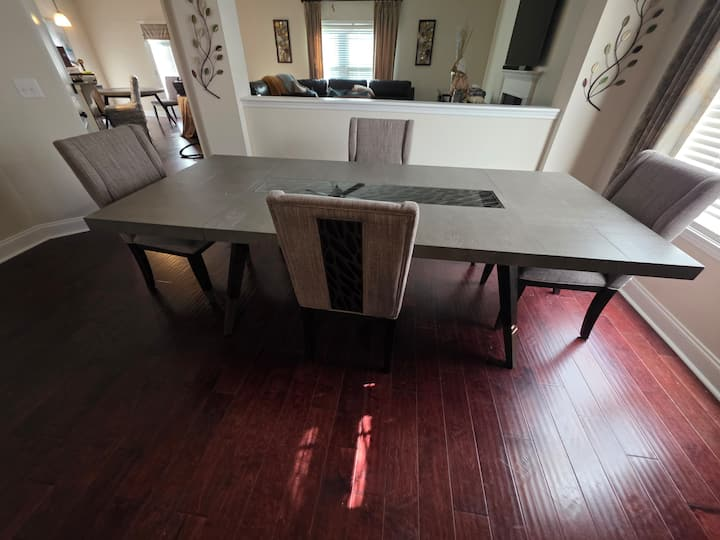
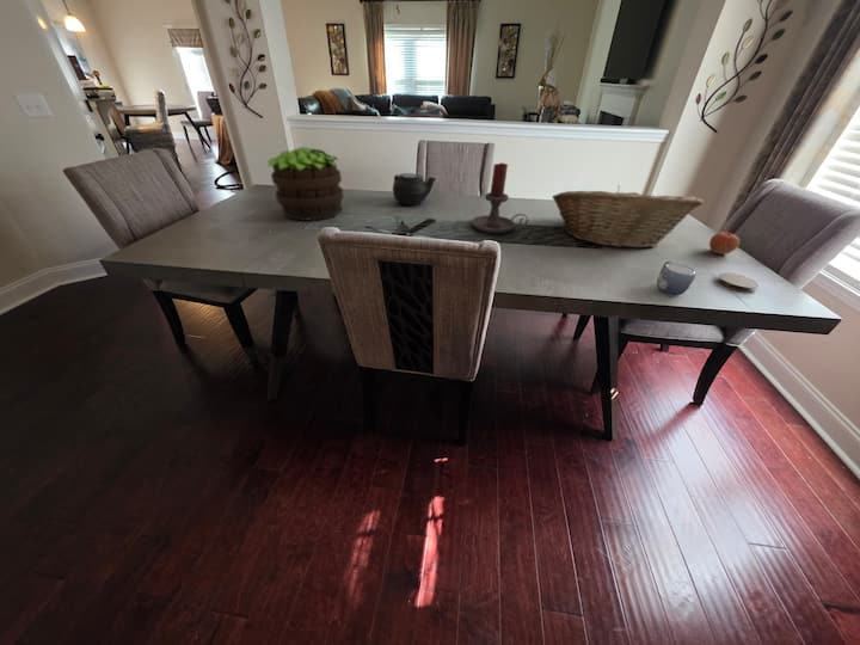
+ coaster [715,271,760,293]
+ apple [708,231,741,256]
+ candle holder [471,161,529,234]
+ potted plant [268,146,345,222]
+ mug [656,260,696,296]
+ fruit basket [552,184,705,250]
+ teapot [392,172,437,207]
